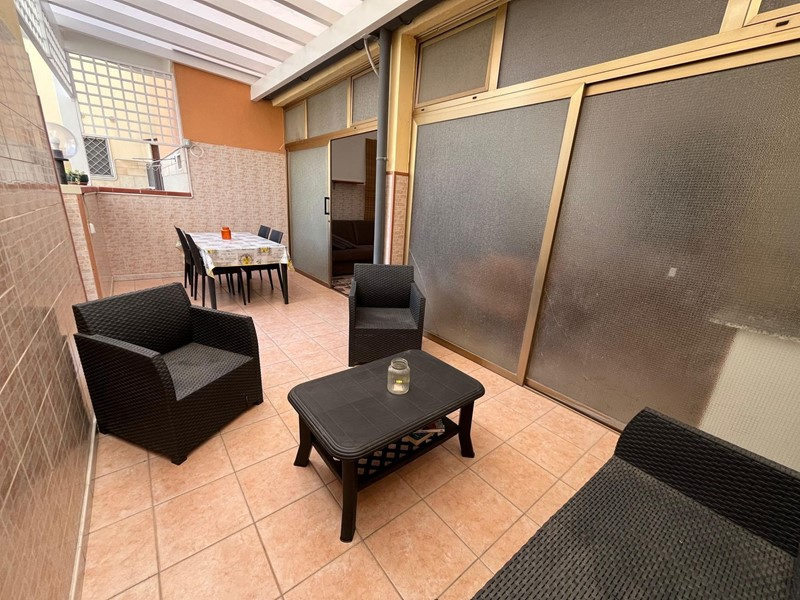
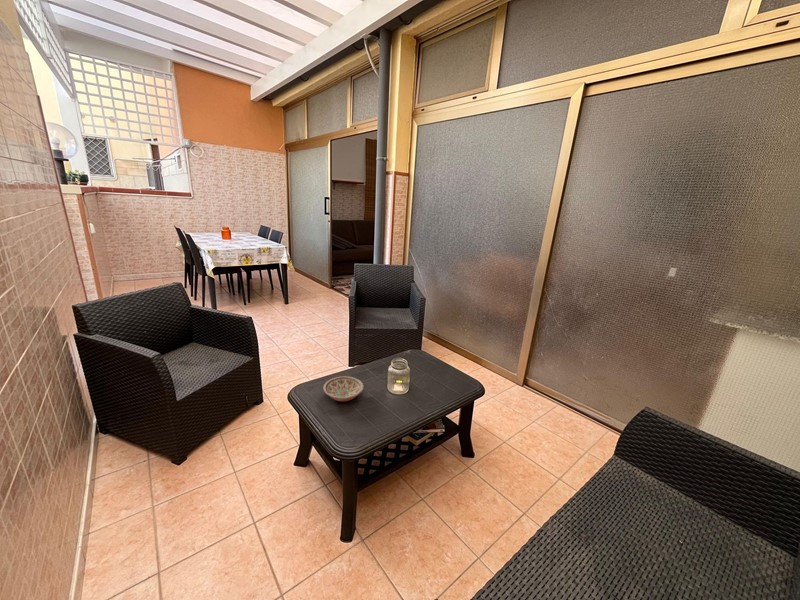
+ bowl [323,375,364,403]
